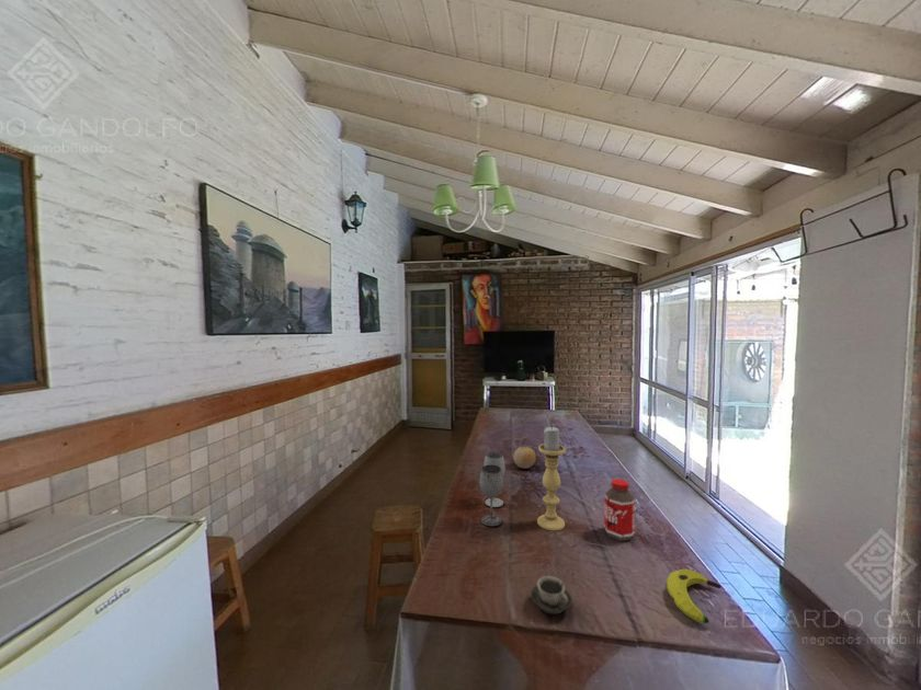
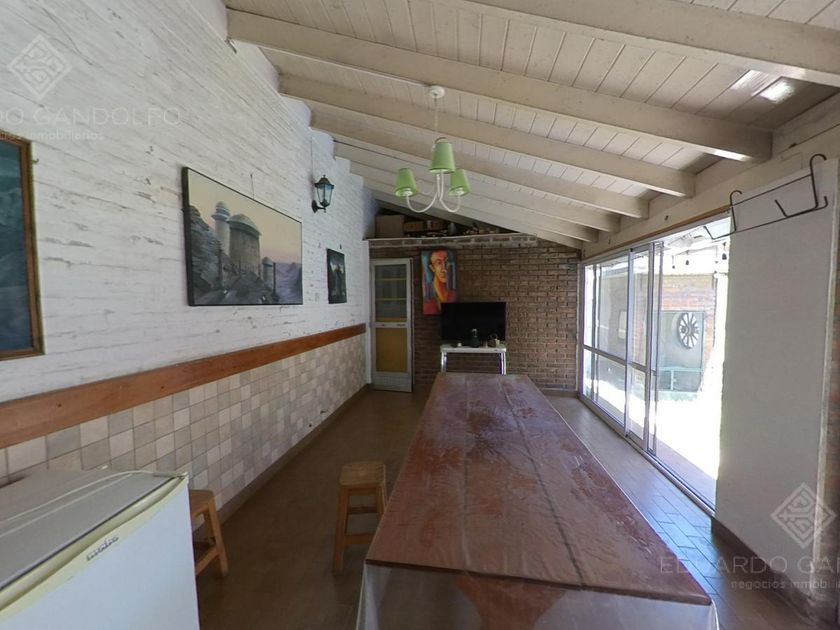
- fruit [512,446,537,470]
- cup [530,575,572,616]
- banana [666,568,723,624]
- bottle [603,478,636,542]
- wineglass [479,451,507,527]
- candle holder [536,426,566,532]
